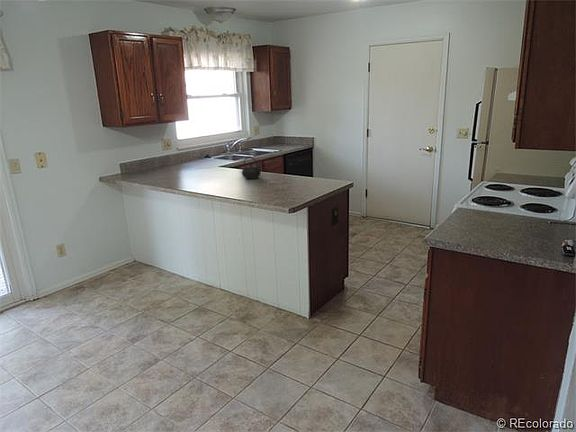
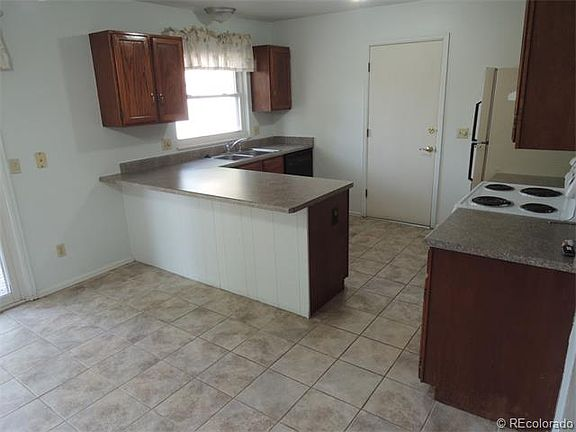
- kettle [241,155,262,180]
